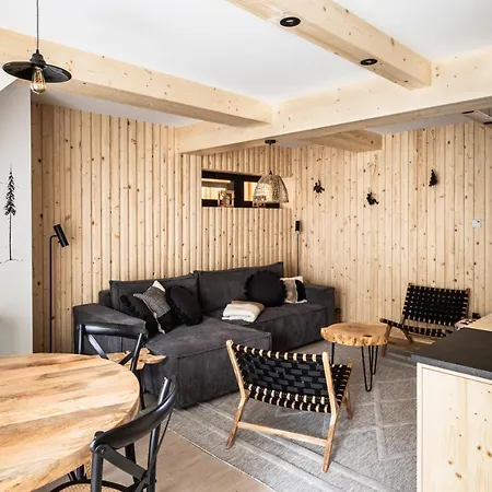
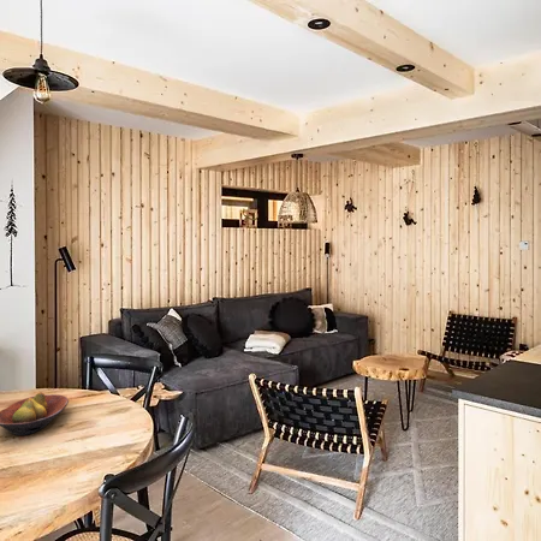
+ fruit bowl [0,391,70,436]
